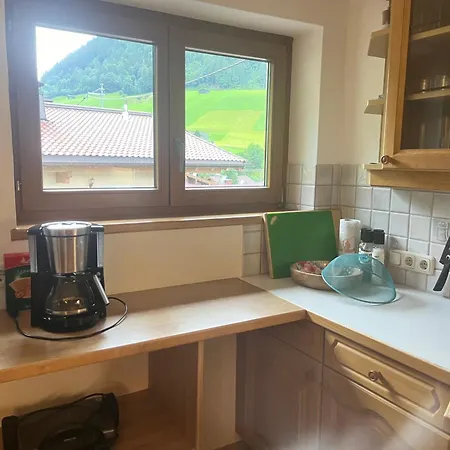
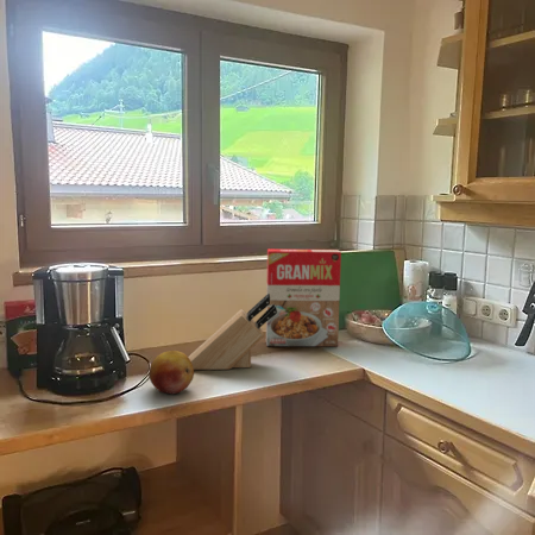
+ fruit [147,350,195,395]
+ knife block [187,294,277,371]
+ cereal box [265,248,342,347]
